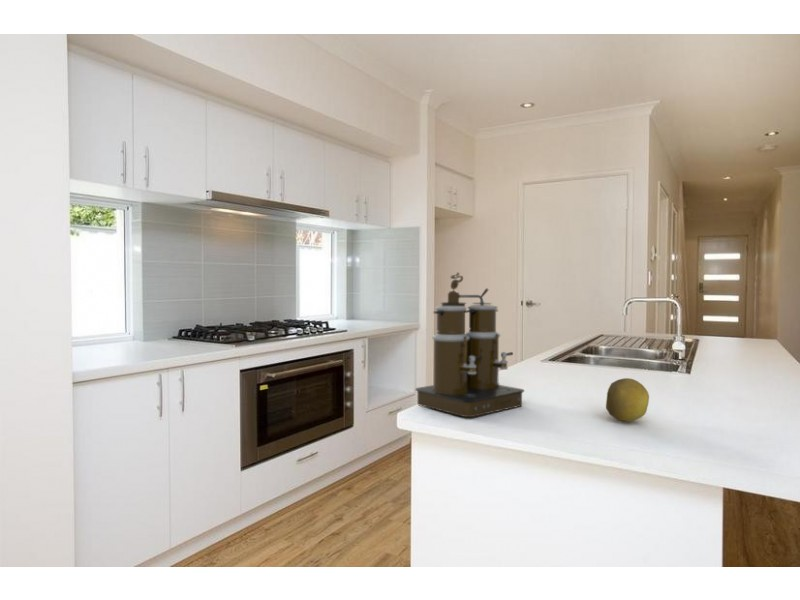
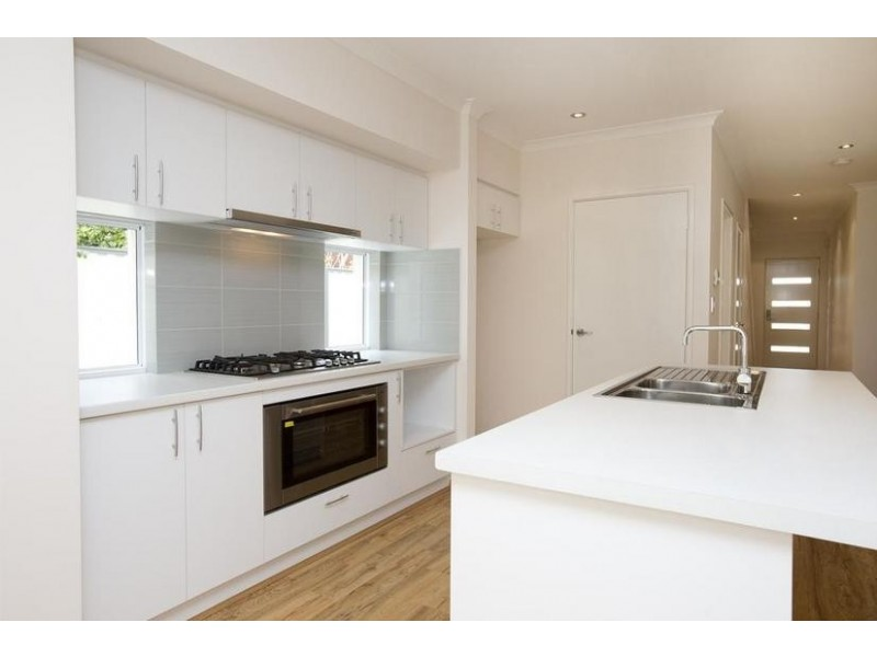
- coffee maker [414,272,525,418]
- fruit [605,377,650,423]
